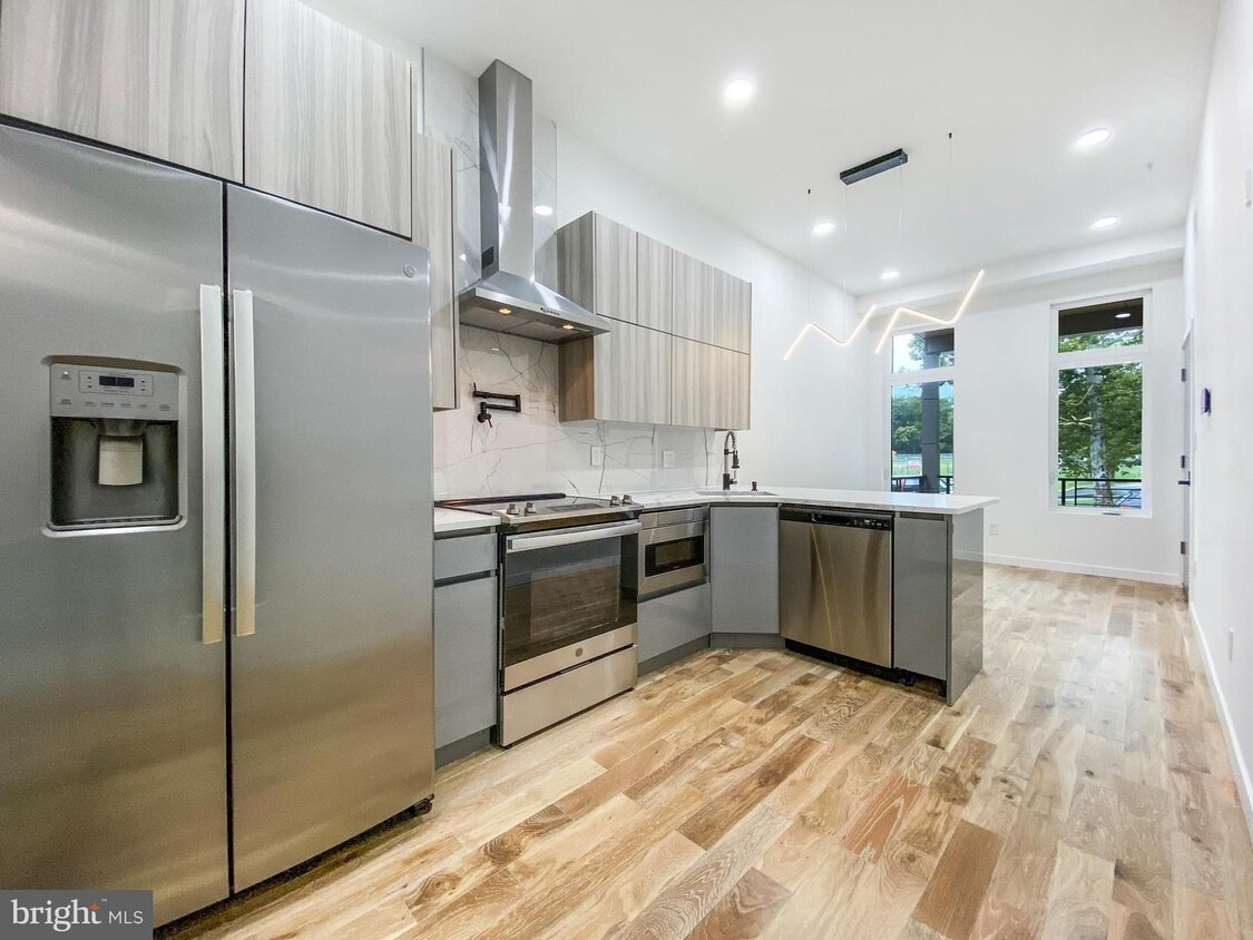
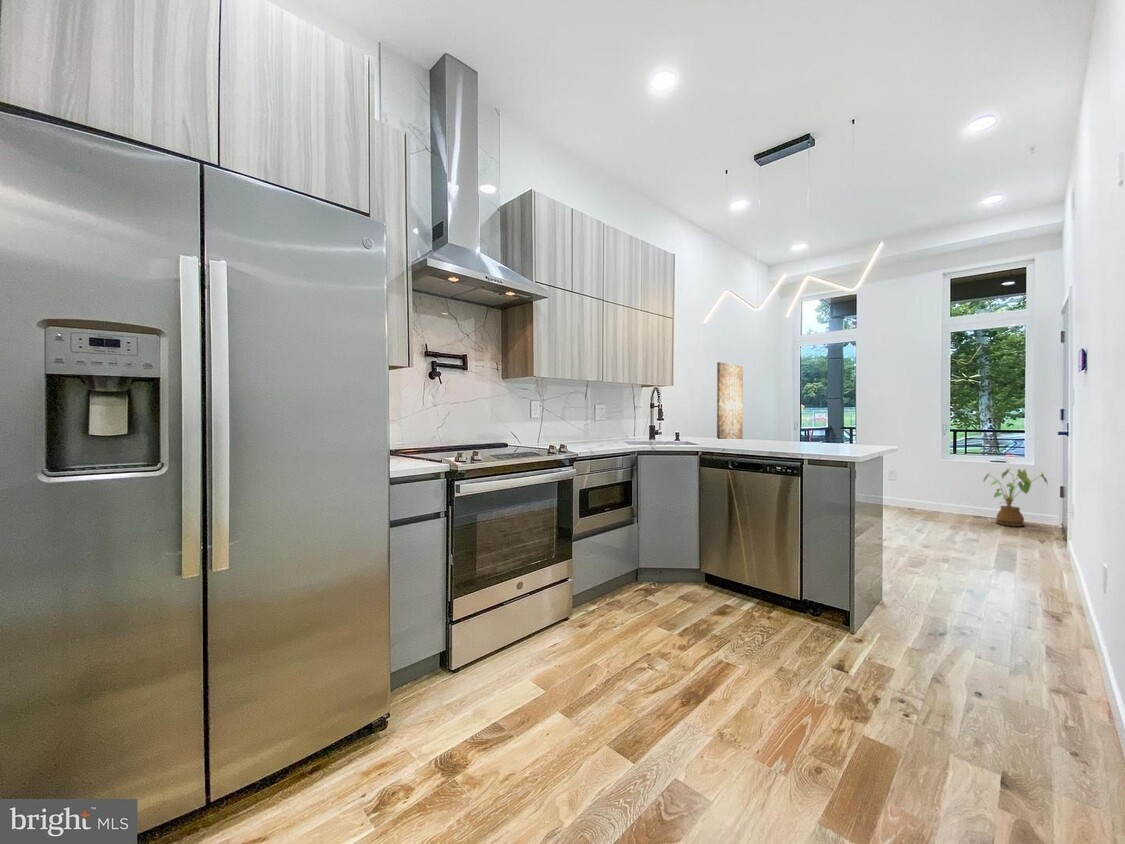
+ wall art [716,361,744,440]
+ house plant [982,468,1049,527]
